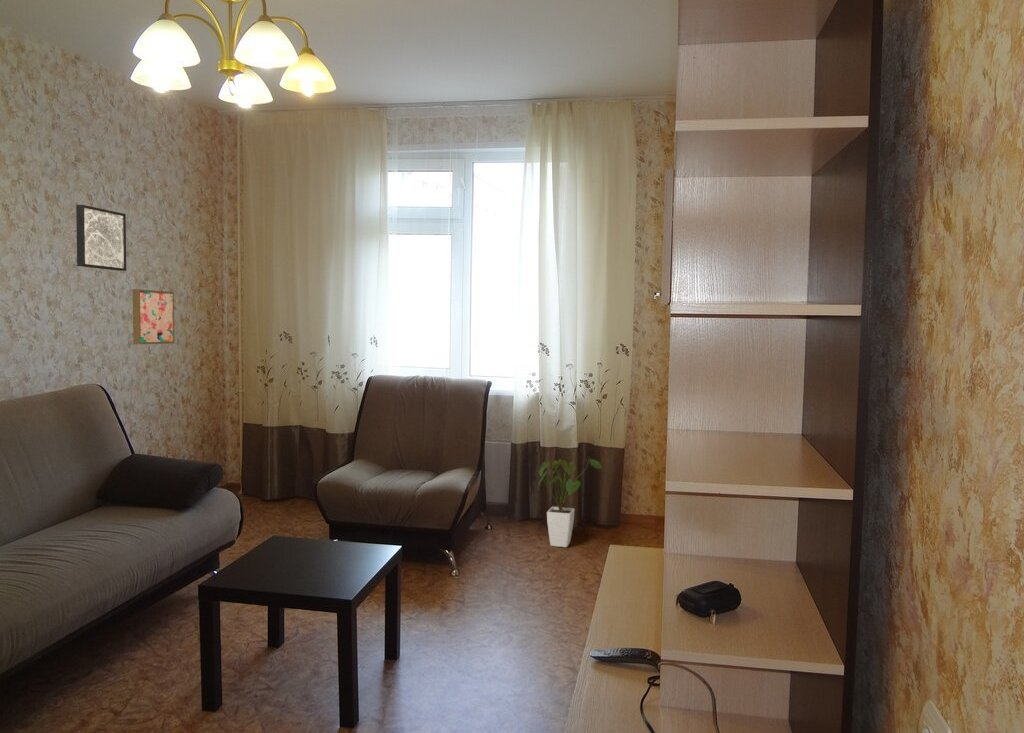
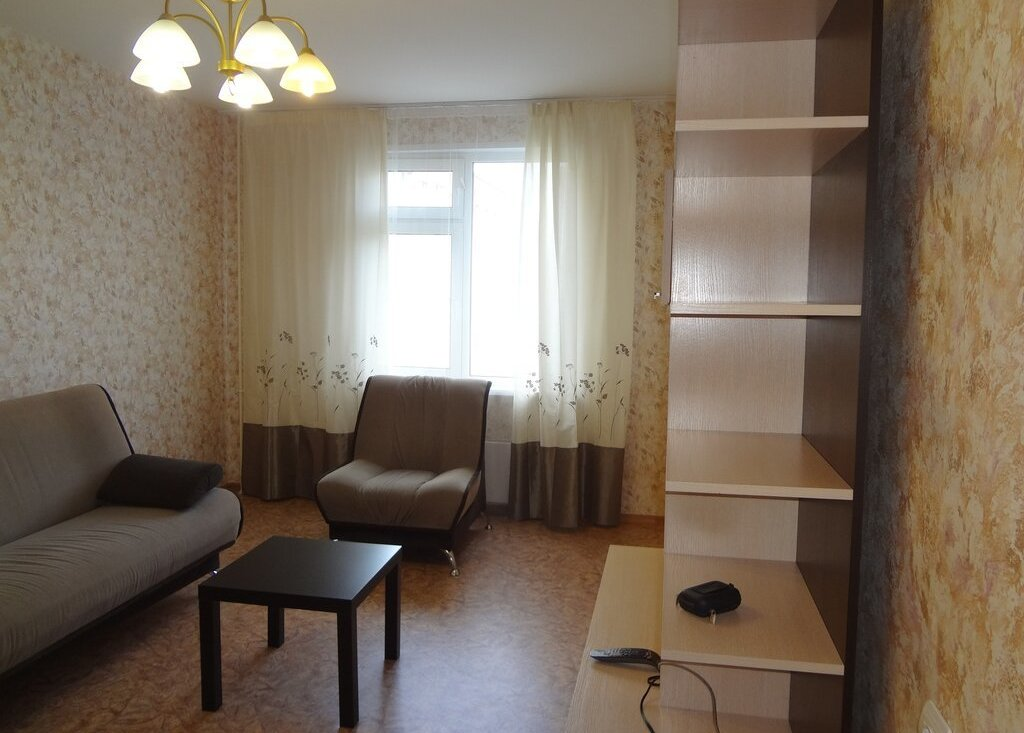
- house plant [537,455,603,548]
- wall art [132,288,175,345]
- wall art [75,204,127,272]
